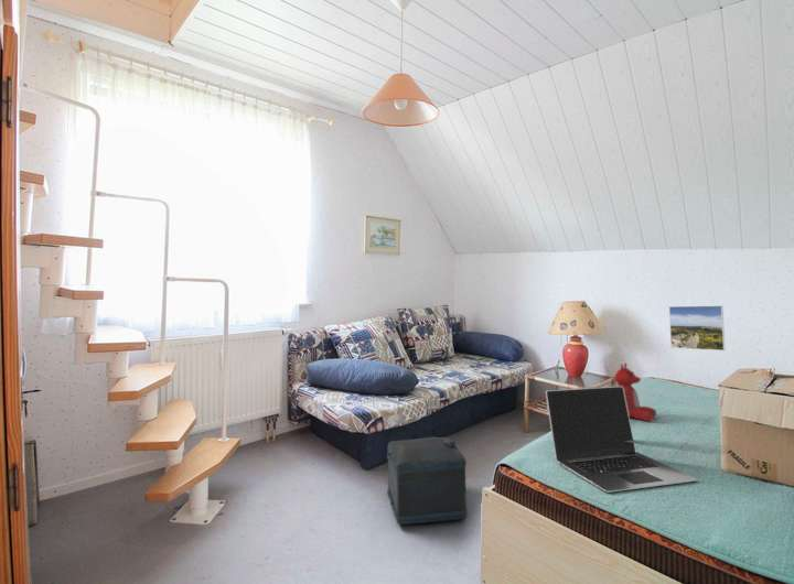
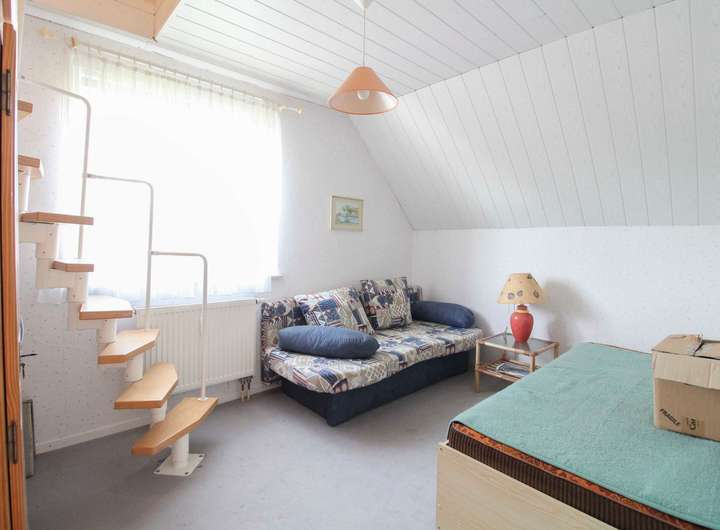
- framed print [668,304,727,352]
- laptop [545,386,699,494]
- stuffed bear [613,361,657,422]
- ottoman [386,436,469,526]
